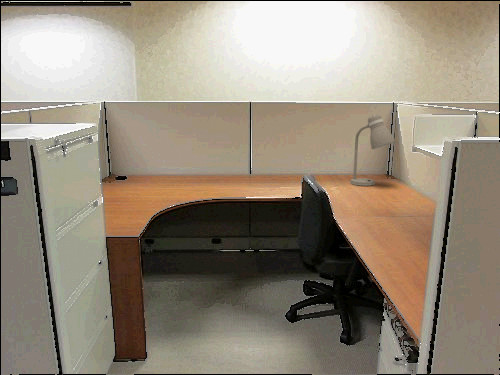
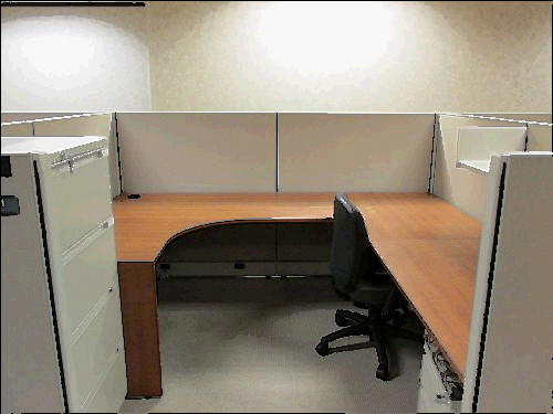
- desk lamp [349,113,396,187]
